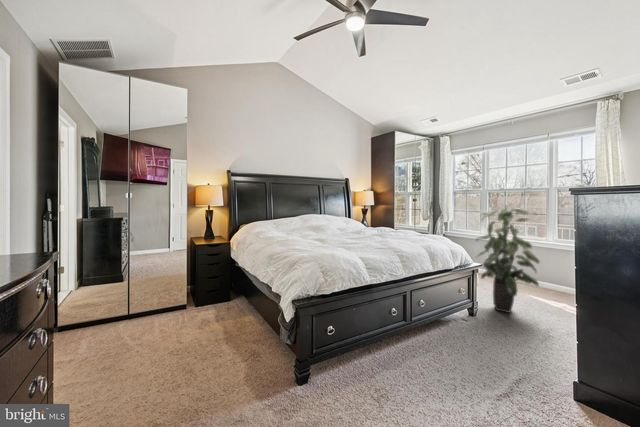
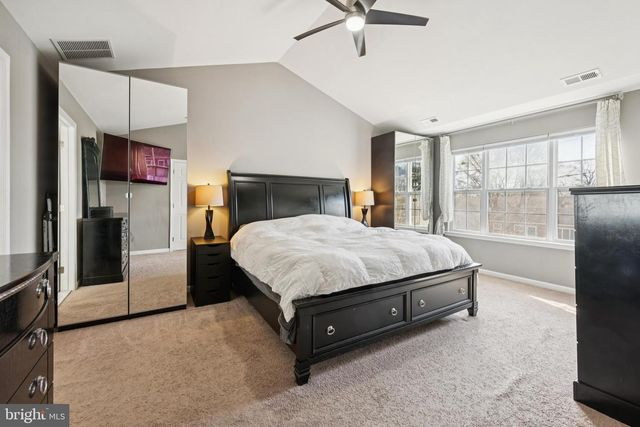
- indoor plant [474,202,541,314]
